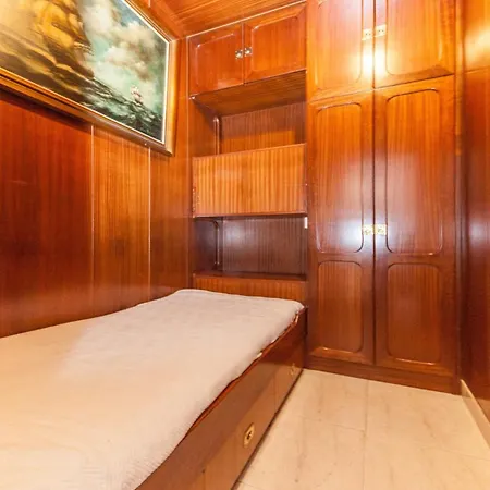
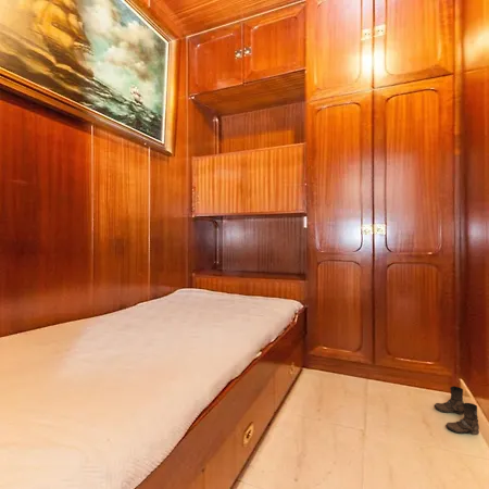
+ boots [432,385,480,436]
